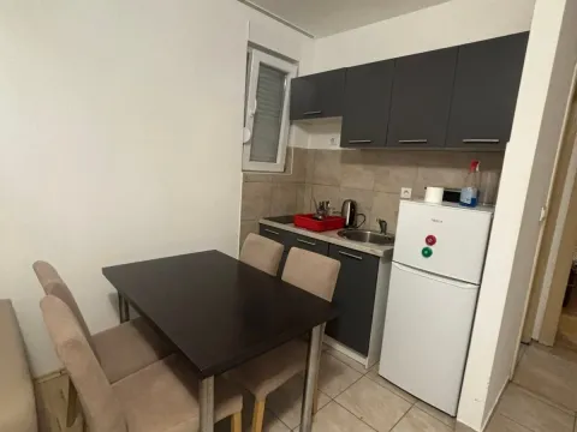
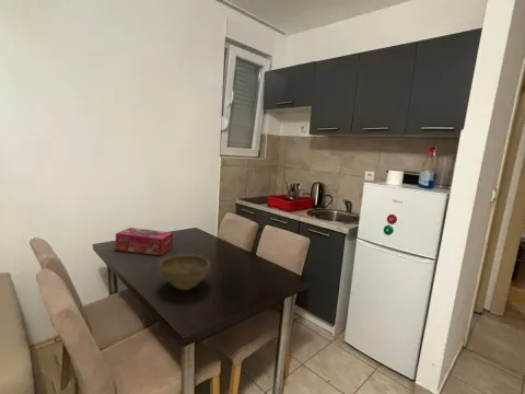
+ bowl [158,253,212,291]
+ tissue box [115,227,174,256]
